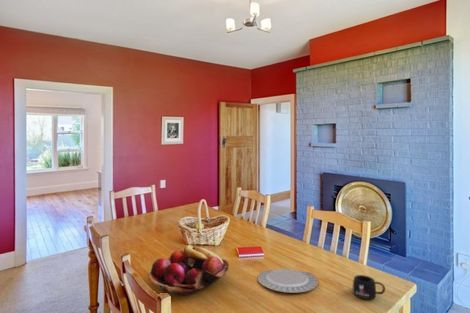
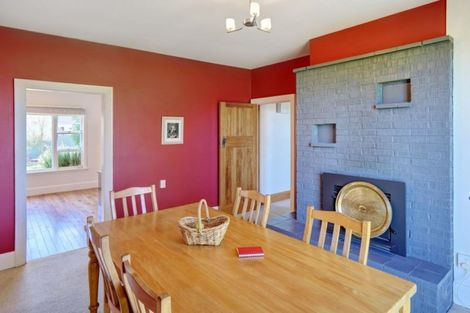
- chinaware [257,268,319,294]
- mug [352,274,386,300]
- fruit basket [148,244,230,296]
